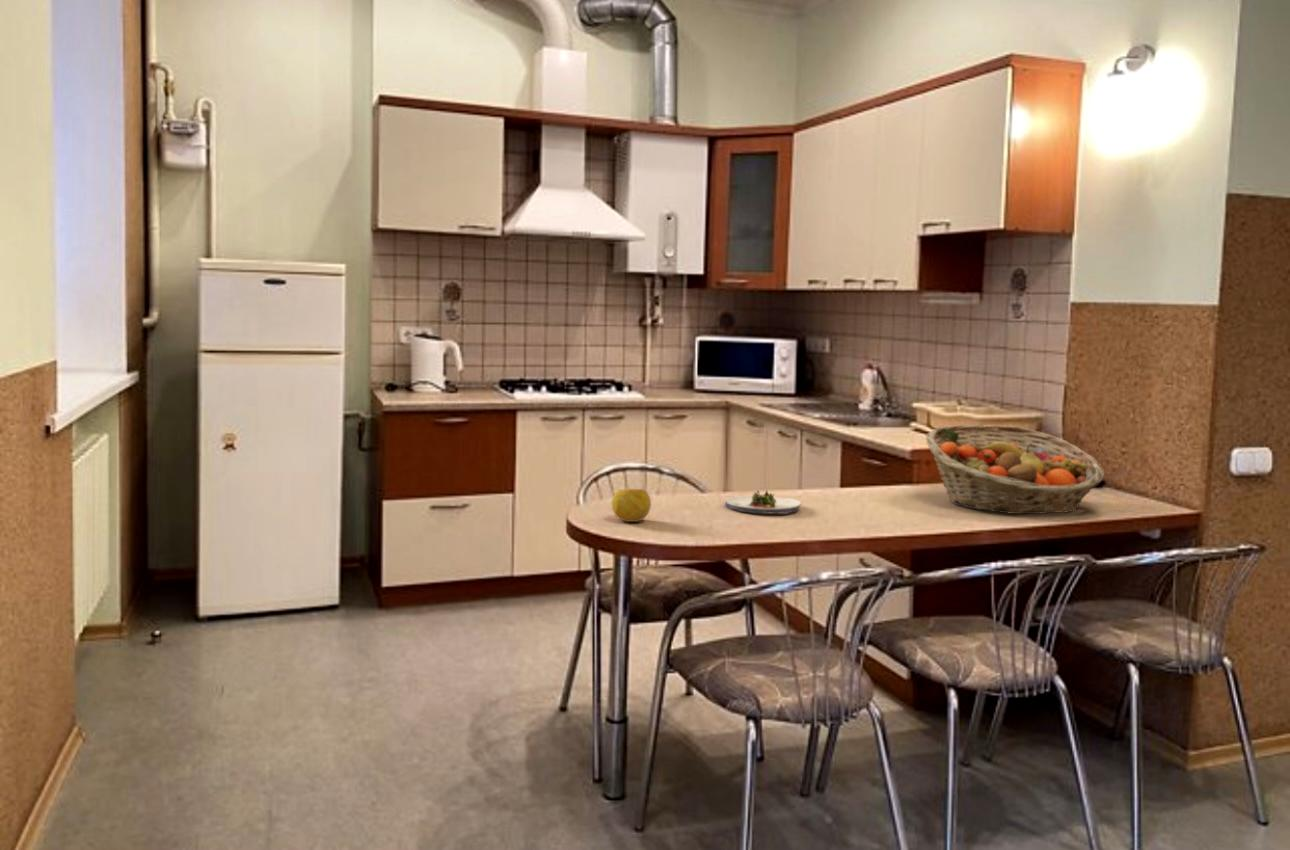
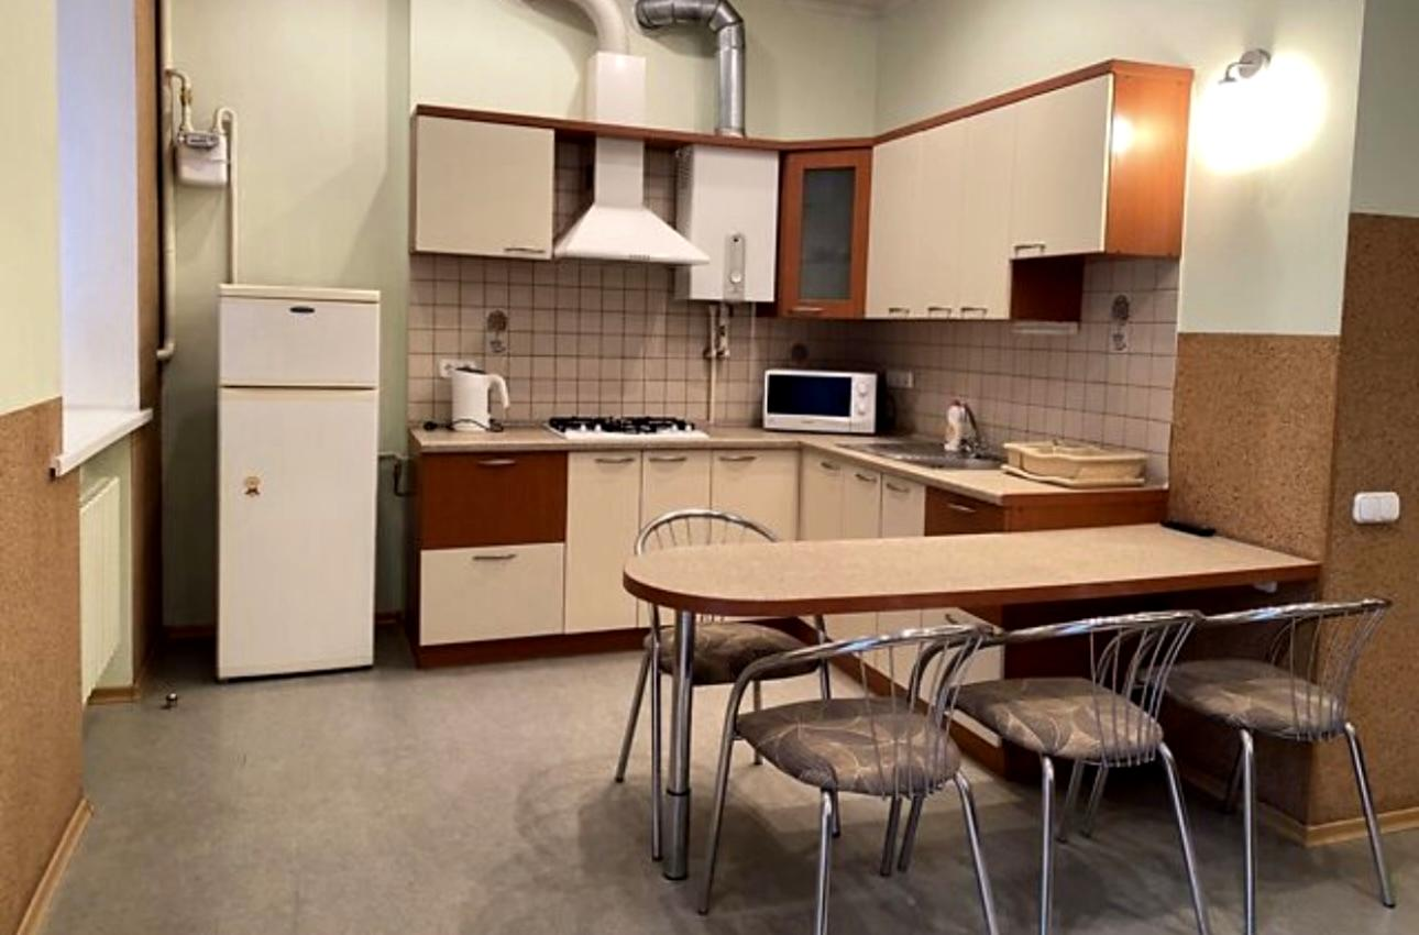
- salad plate [724,489,802,515]
- fruit basket [925,424,1106,515]
- apple [610,488,652,523]
